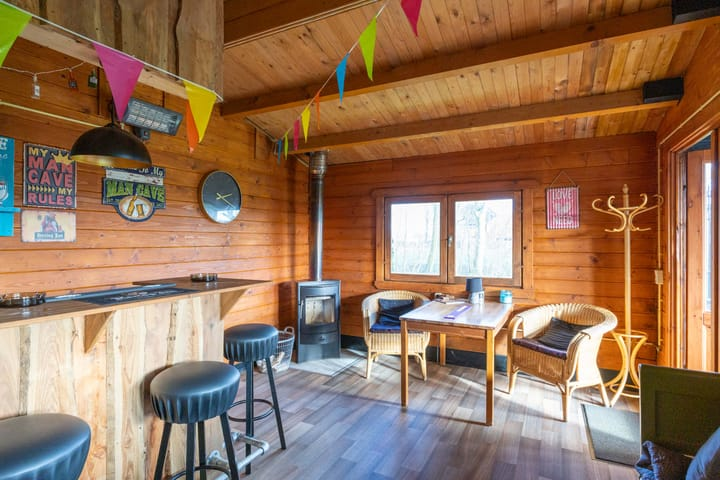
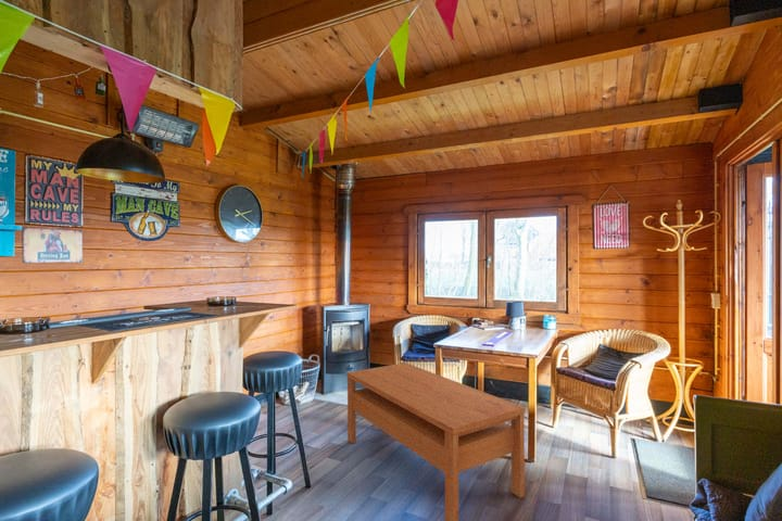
+ coffee table [345,361,526,521]
